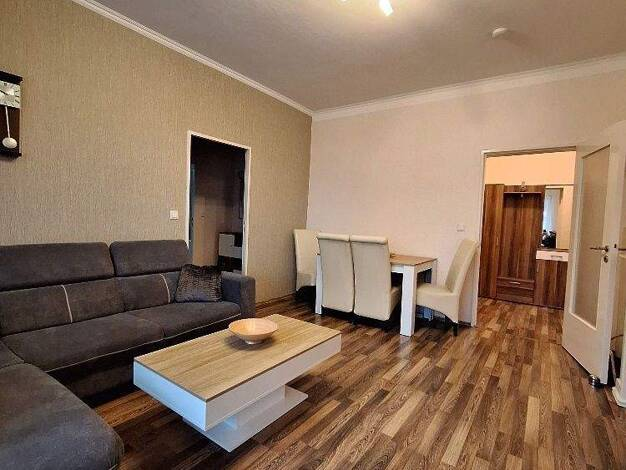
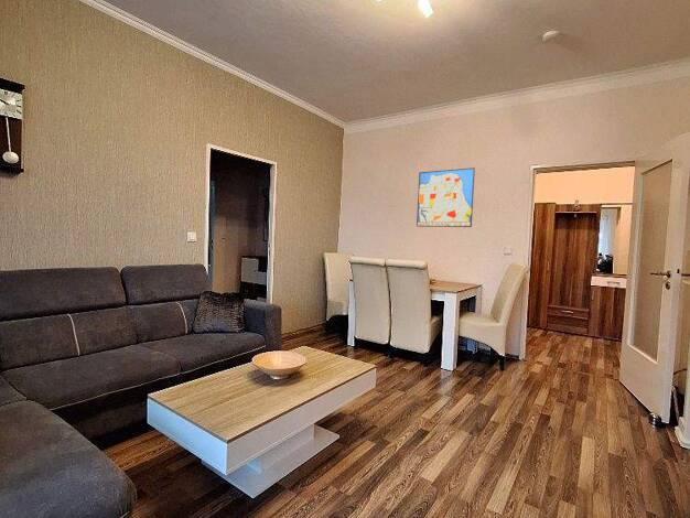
+ wall art [416,166,476,228]
